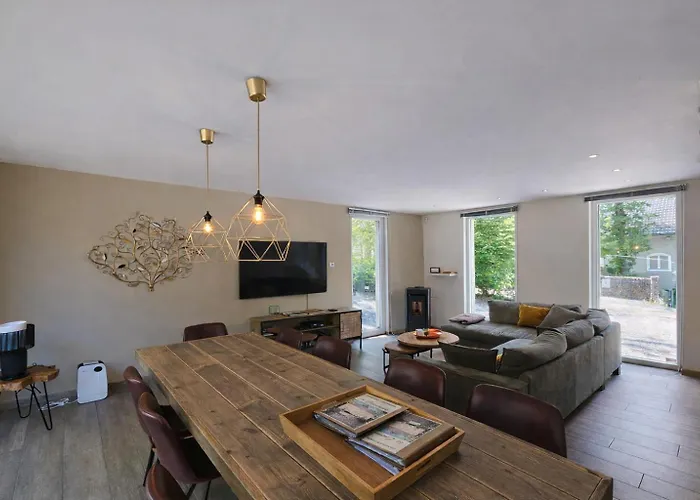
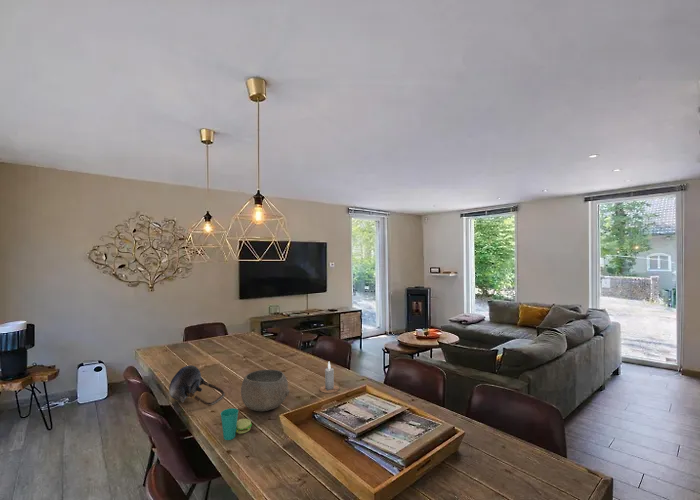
+ teapot [168,364,226,406]
+ bowl [240,369,291,412]
+ cup [220,407,253,441]
+ candle [319,361,340,394]
